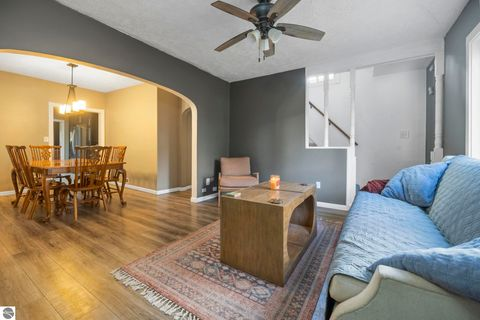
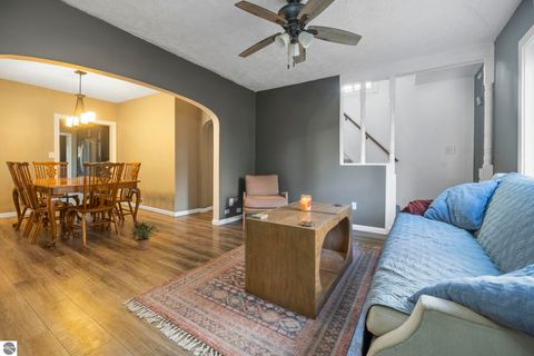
+ potted plant [128,220,160,250]
